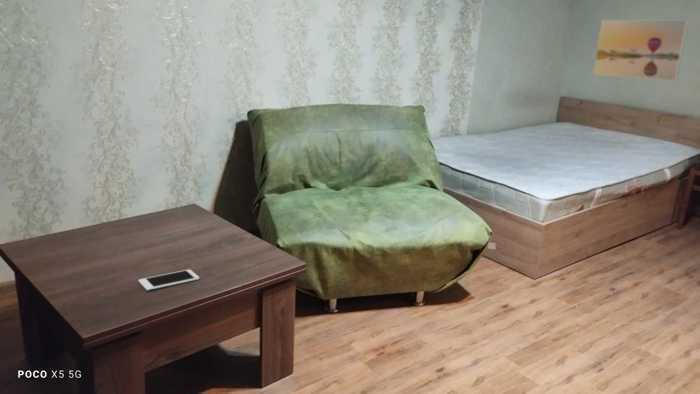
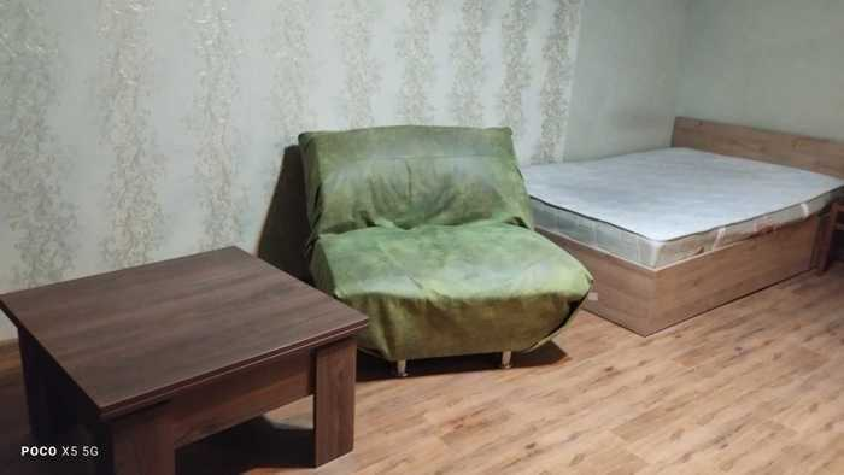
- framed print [592,19,690,82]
- cell phone [138,268,200,291]
